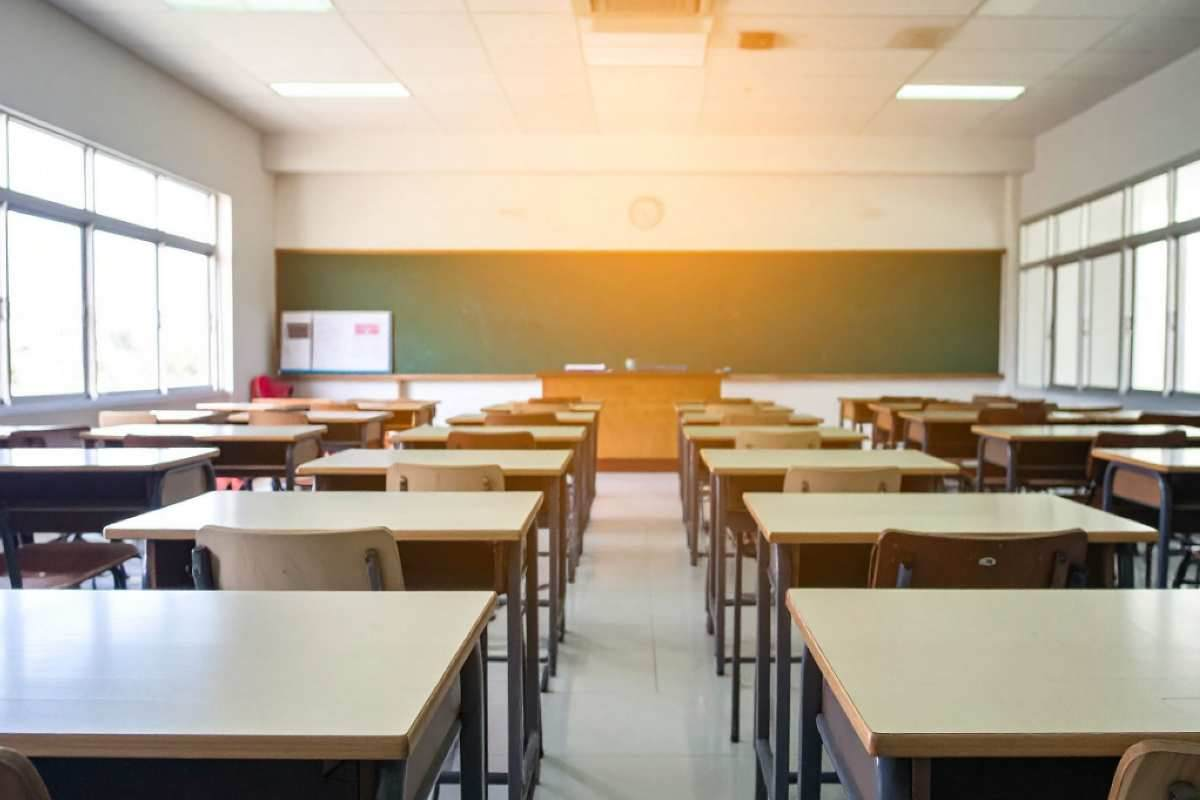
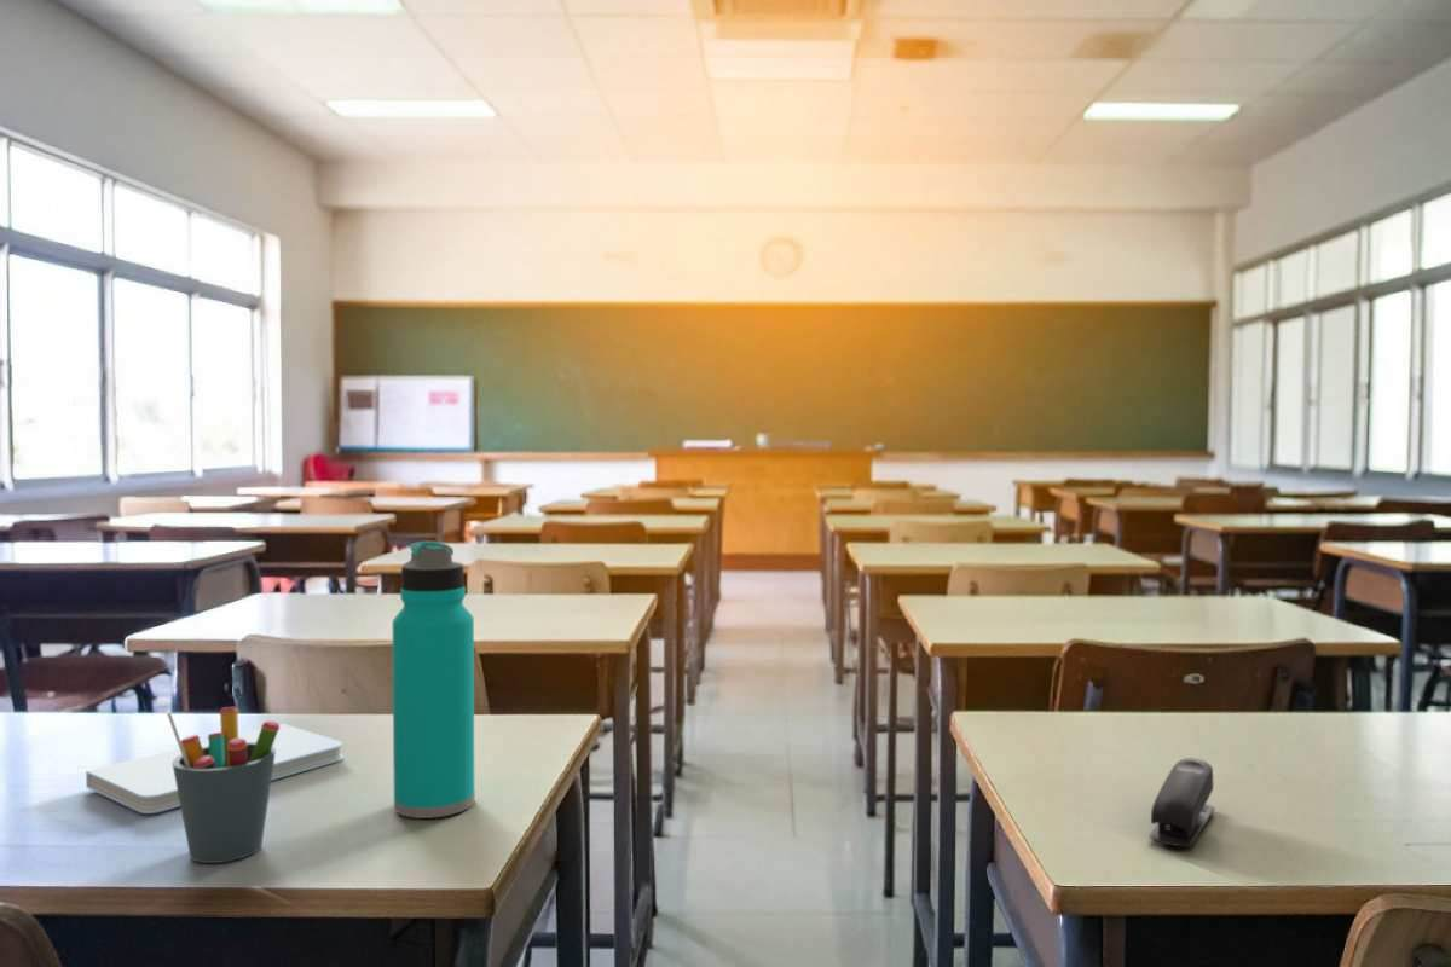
+ notepad [85,723,343,815]
+ water bottle [392,539,476,820]
+ pen holder [166,706,281,864]
+ stapler [1149,757,1216,849]
